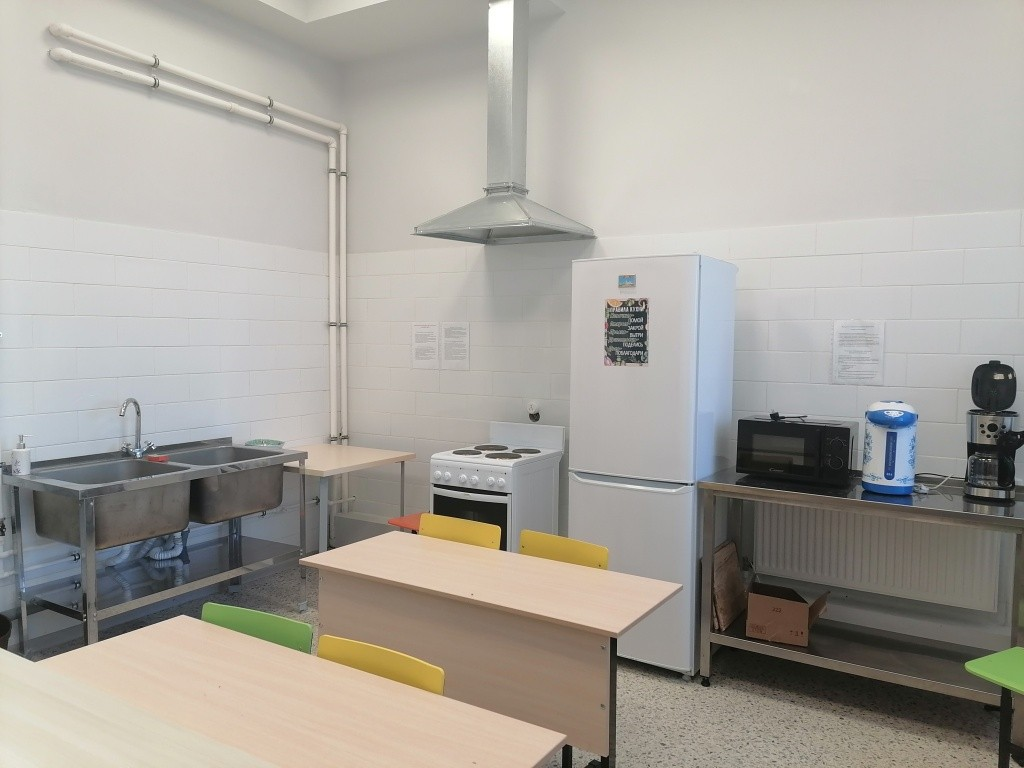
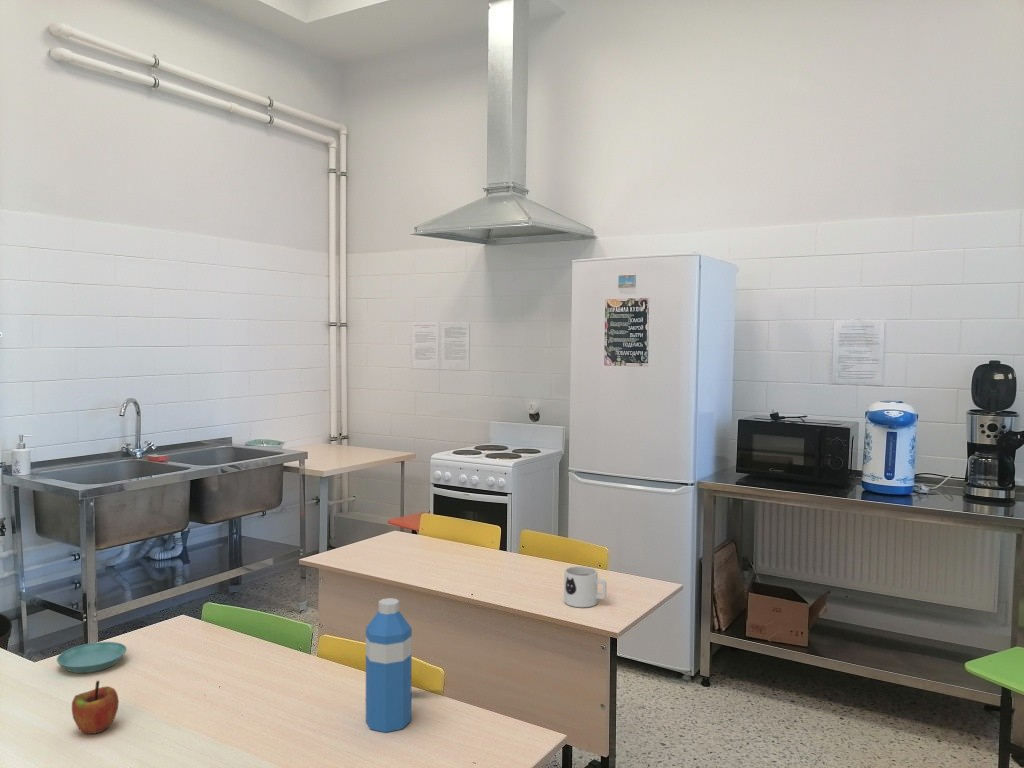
+ saucer [56,641,128,674]
+ water bottle [365,597,413,733]
+ apple [71,679,120,735]
+ mug [563,565,607,608]
